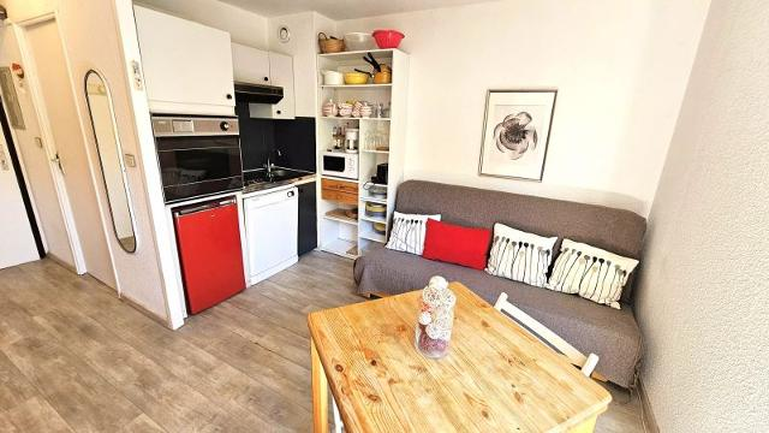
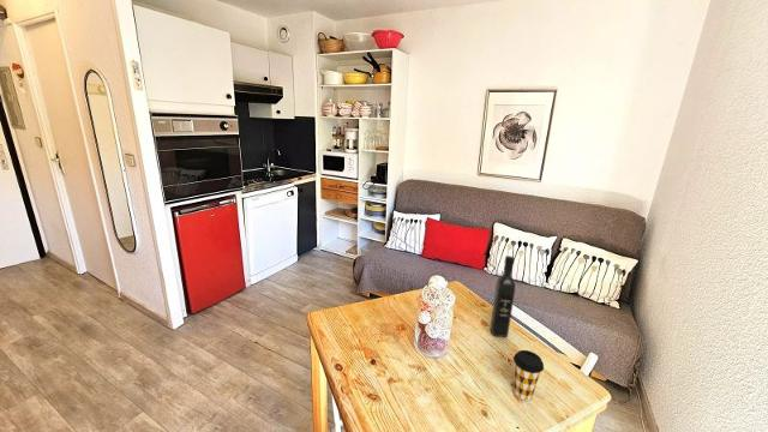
+ coffee cup [512,349,545,402]
+ wine bottle [490,254,516,338]
